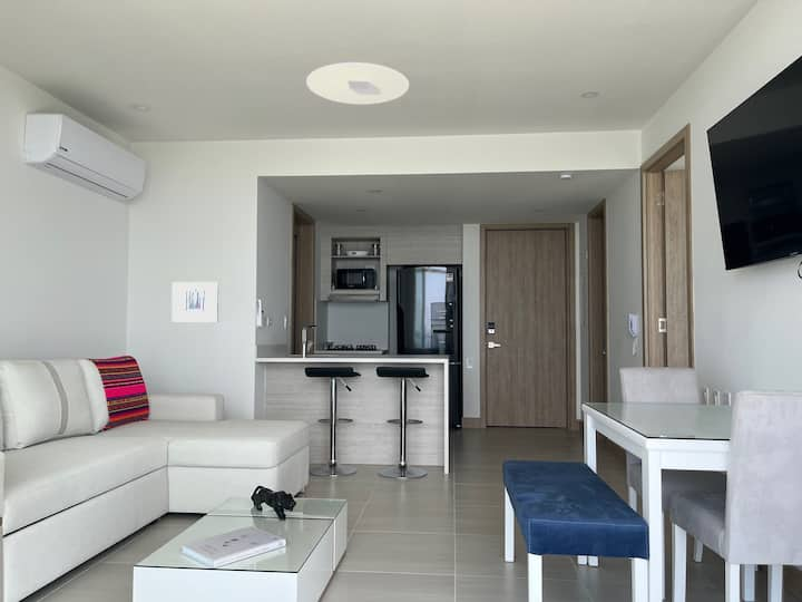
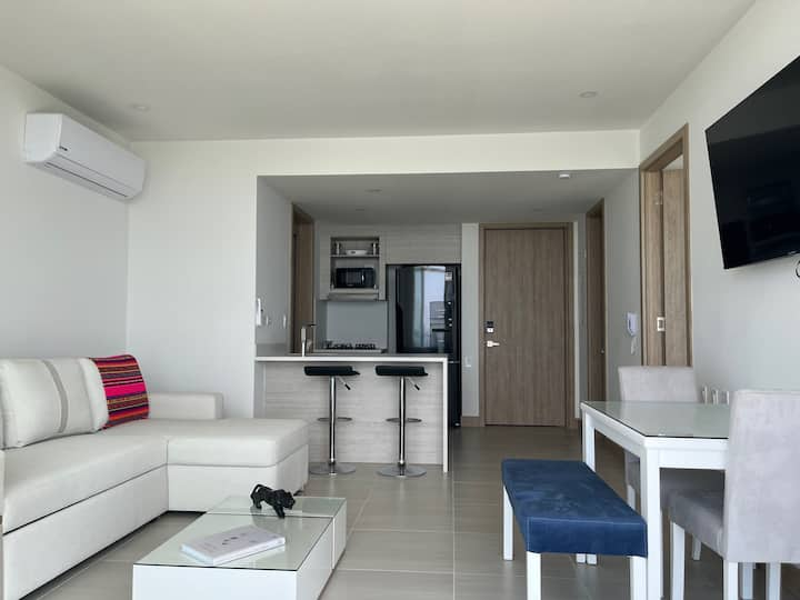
- ceiling light [305,61,410,105]
- wall art [170,281,219,323]
